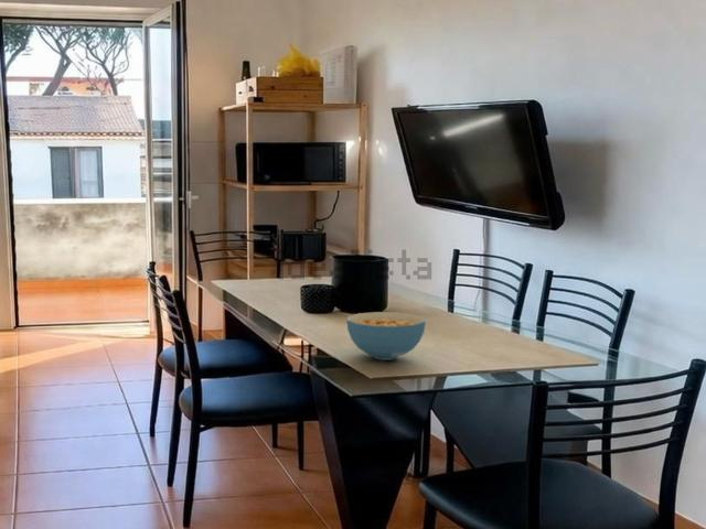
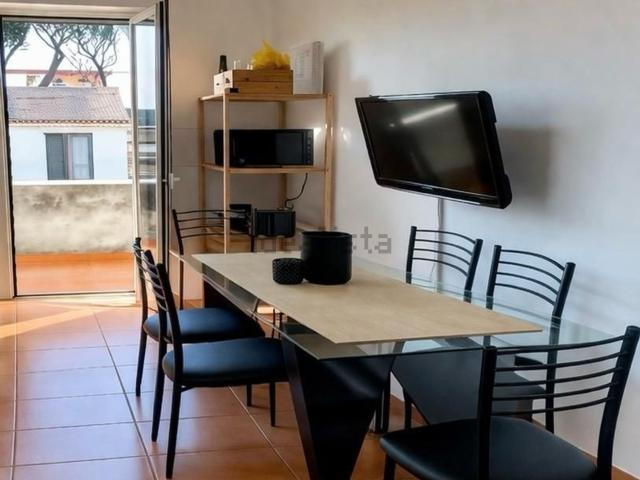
- cereal bowl [345,311,427,361]
